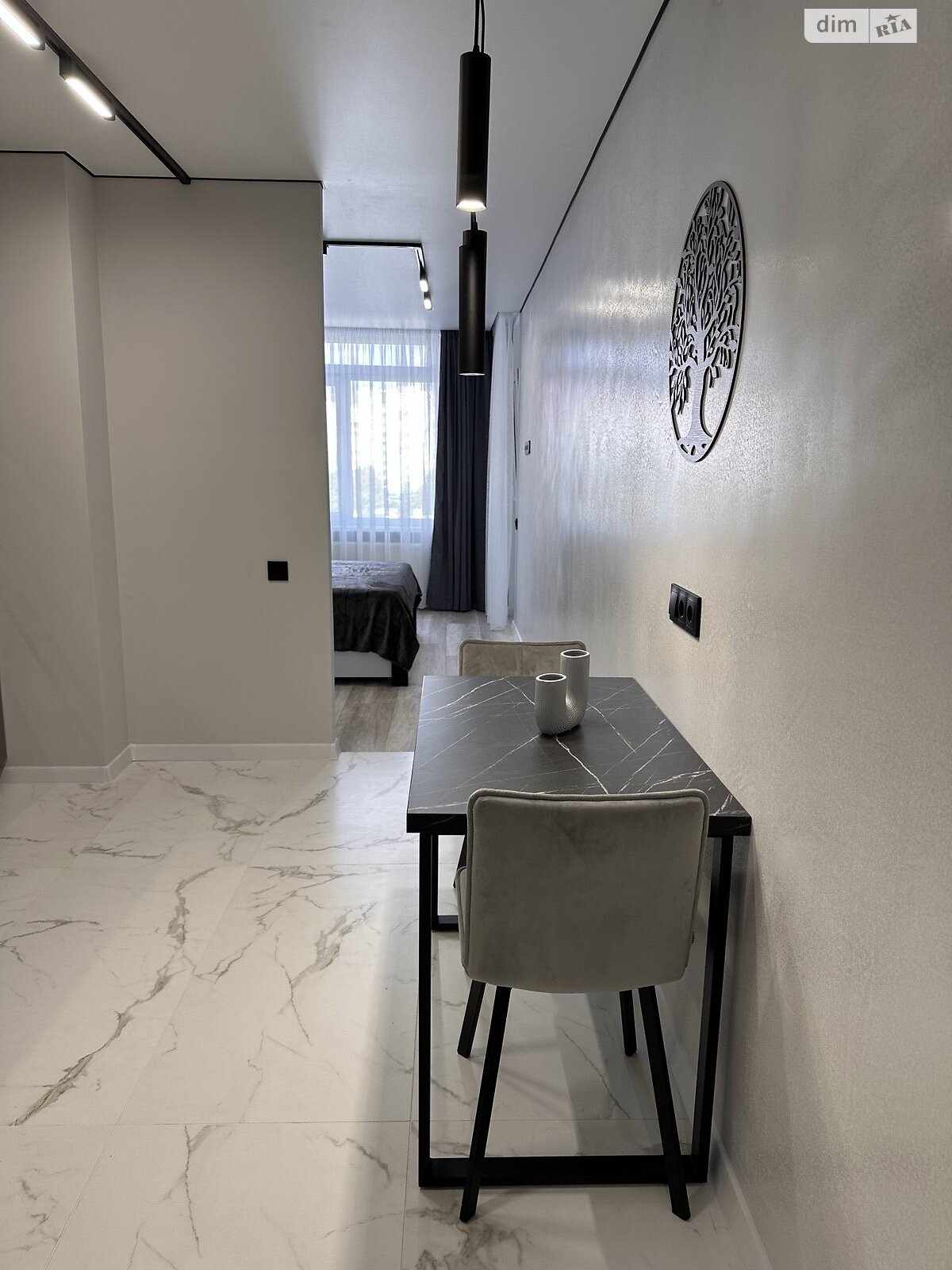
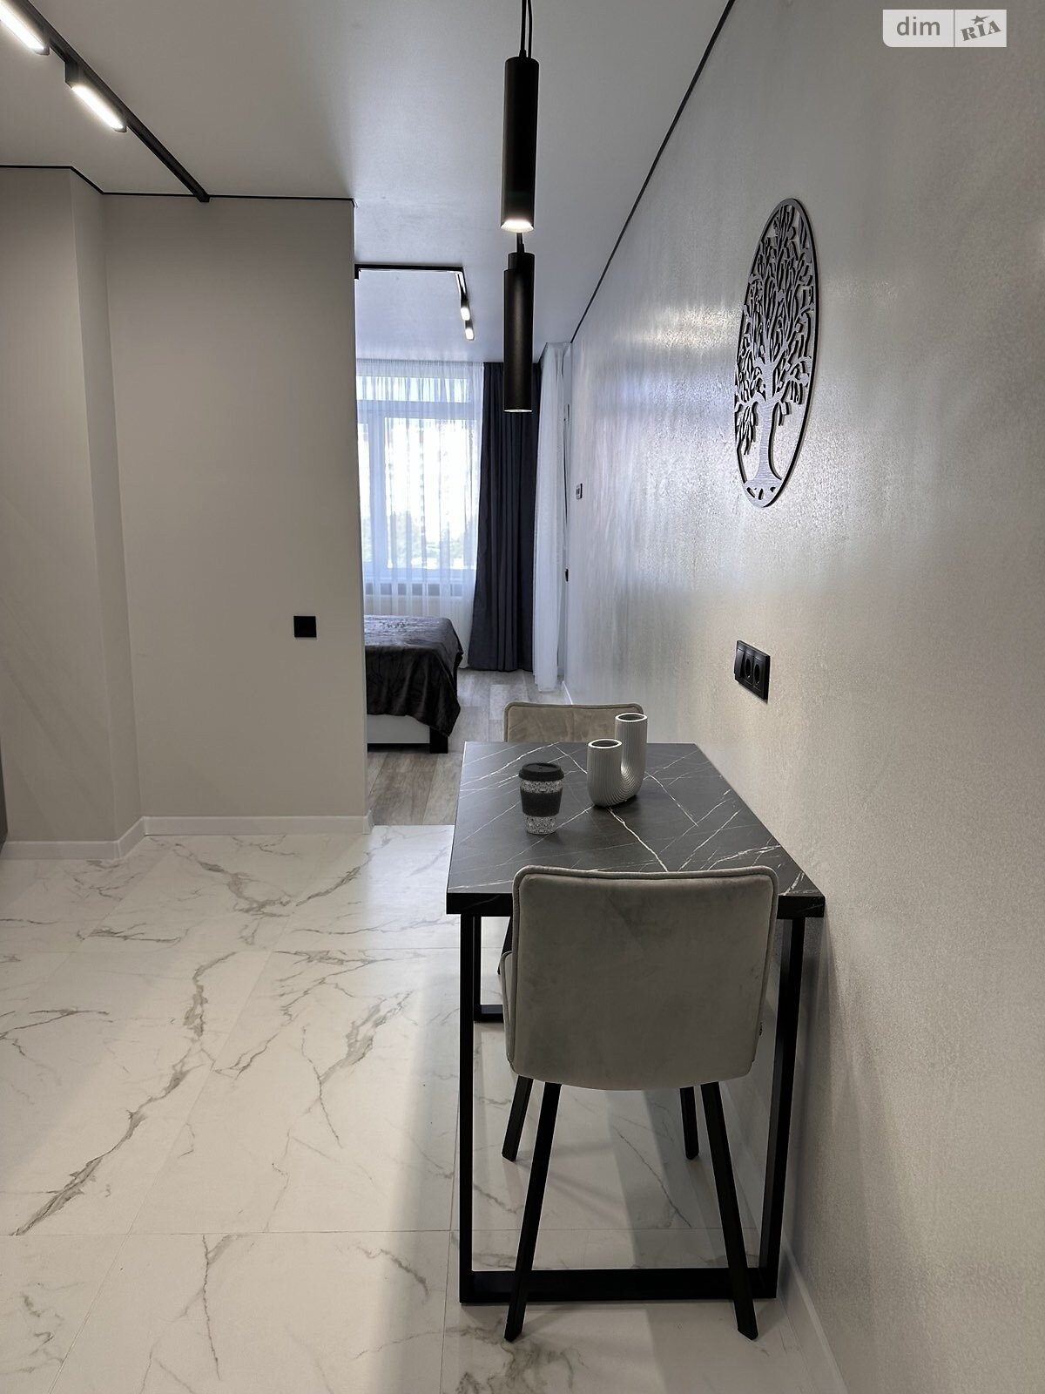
+ coffee cup [517,762,565,834]
